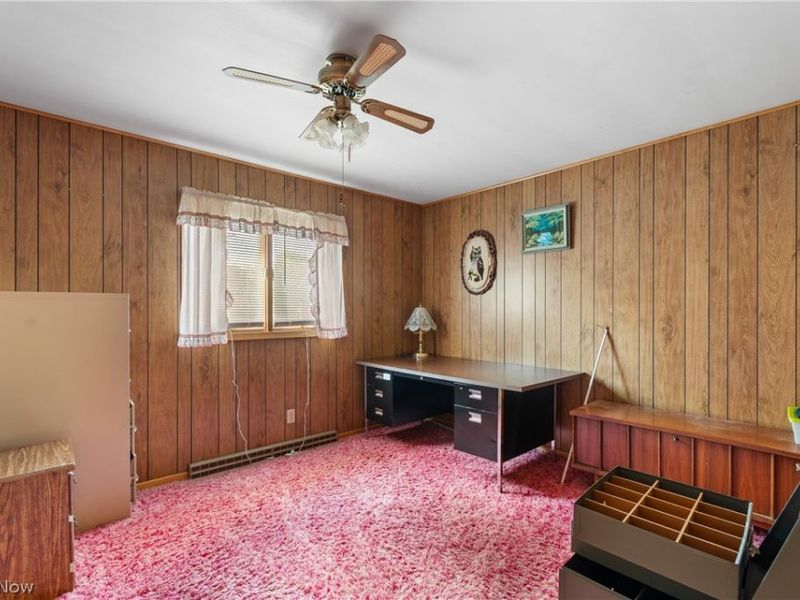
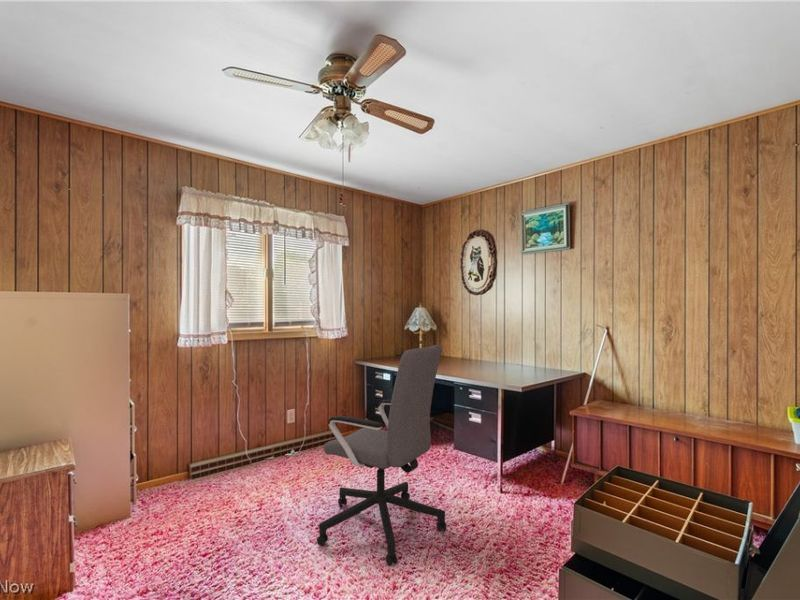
+ office chair [316,344,447,567]
